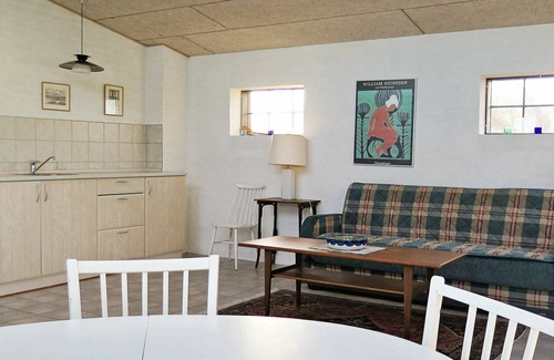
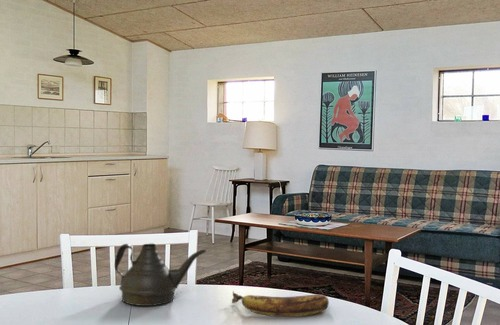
+ teapot [114,243,207,307]
+ banana [231,290,330,318]
